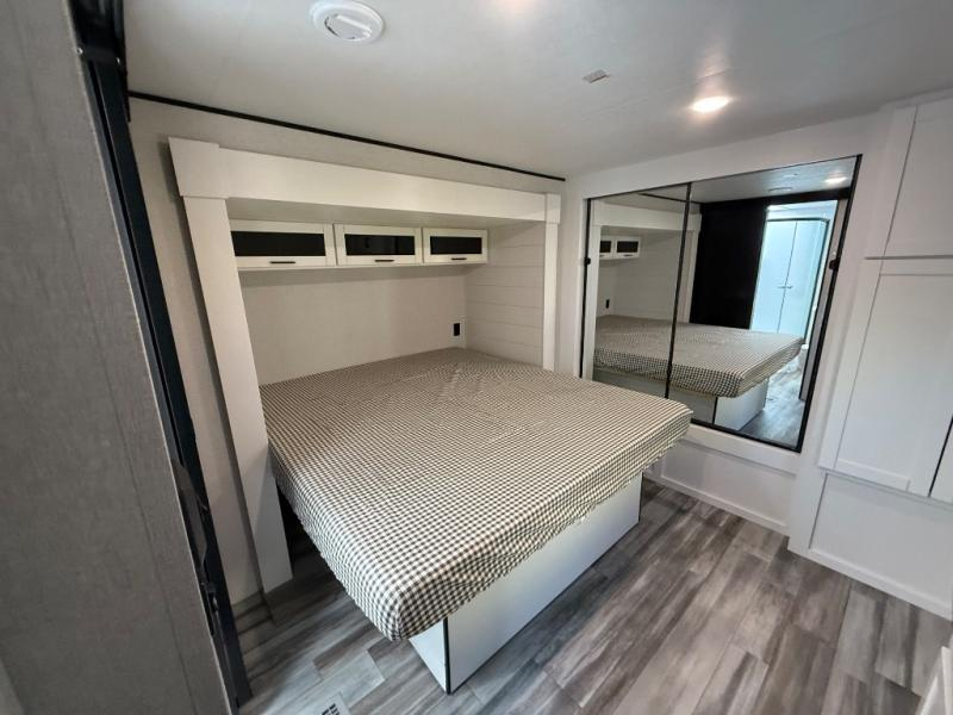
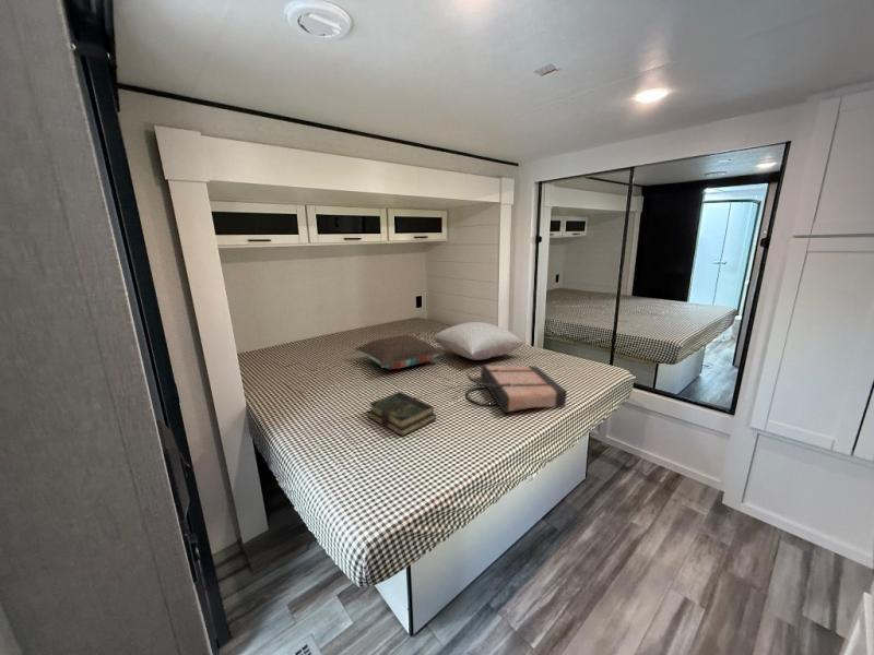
+ pillow [433,321,525,361]
+ book [367,391,437,438]
+ pillow [354,334,446,370]
+ shopping bag [465,364,568,414]
